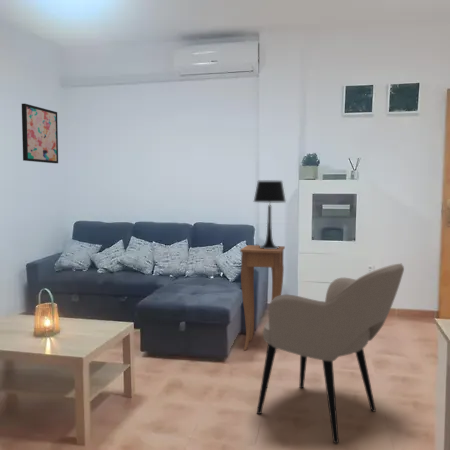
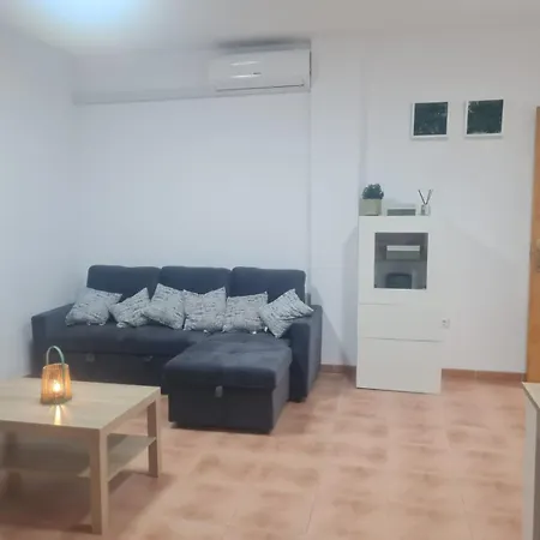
- side table [239,244,286,351]
- armchair [256,263,405,444]
- table lamp [253,180,287,249]
- wall art [21,103,59,164]
